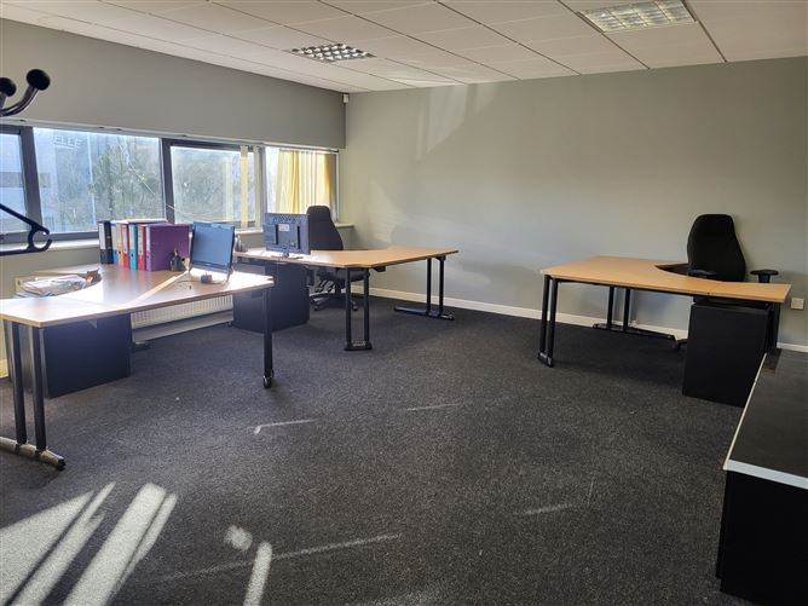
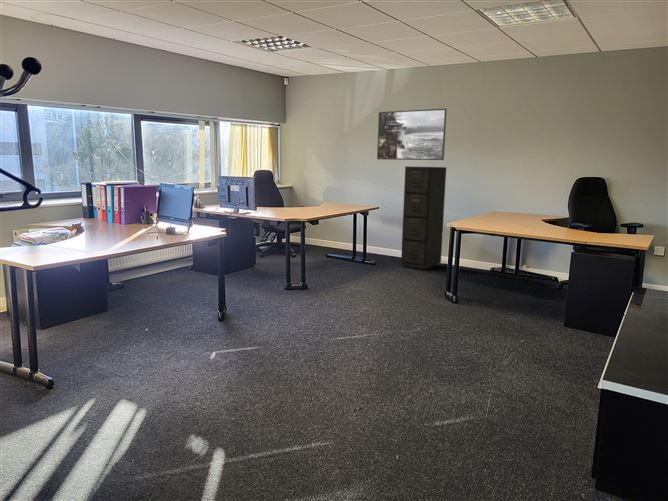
+ filing cabinet [400,165,447,270]
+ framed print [376,108,448,161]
